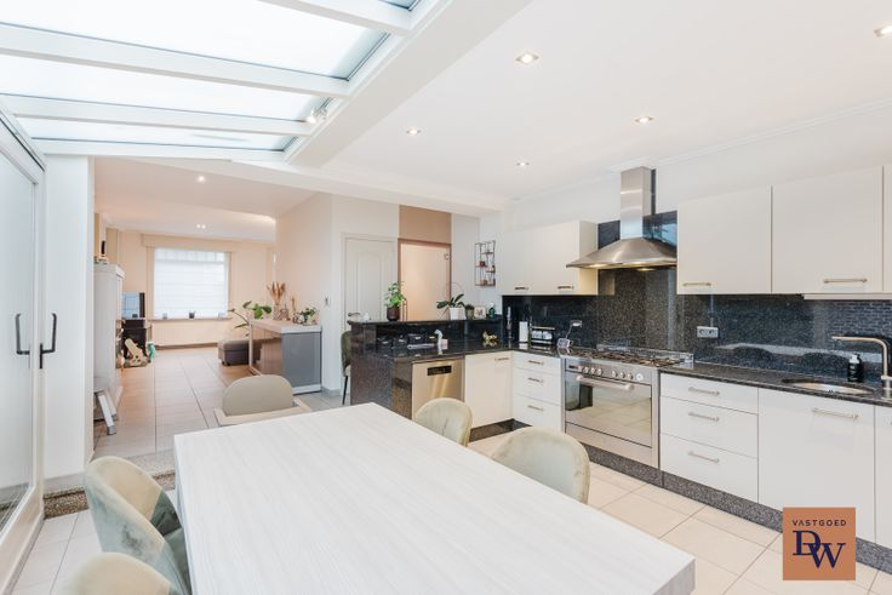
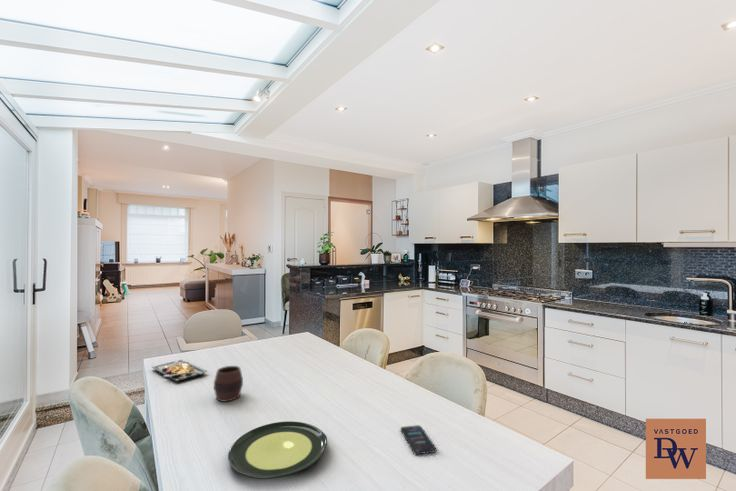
+ plate [227,420,328,480]
+ smartphone [400,424,437,455]
+ plate [151,359,208,383]
+ cup [213,365,244,403]
